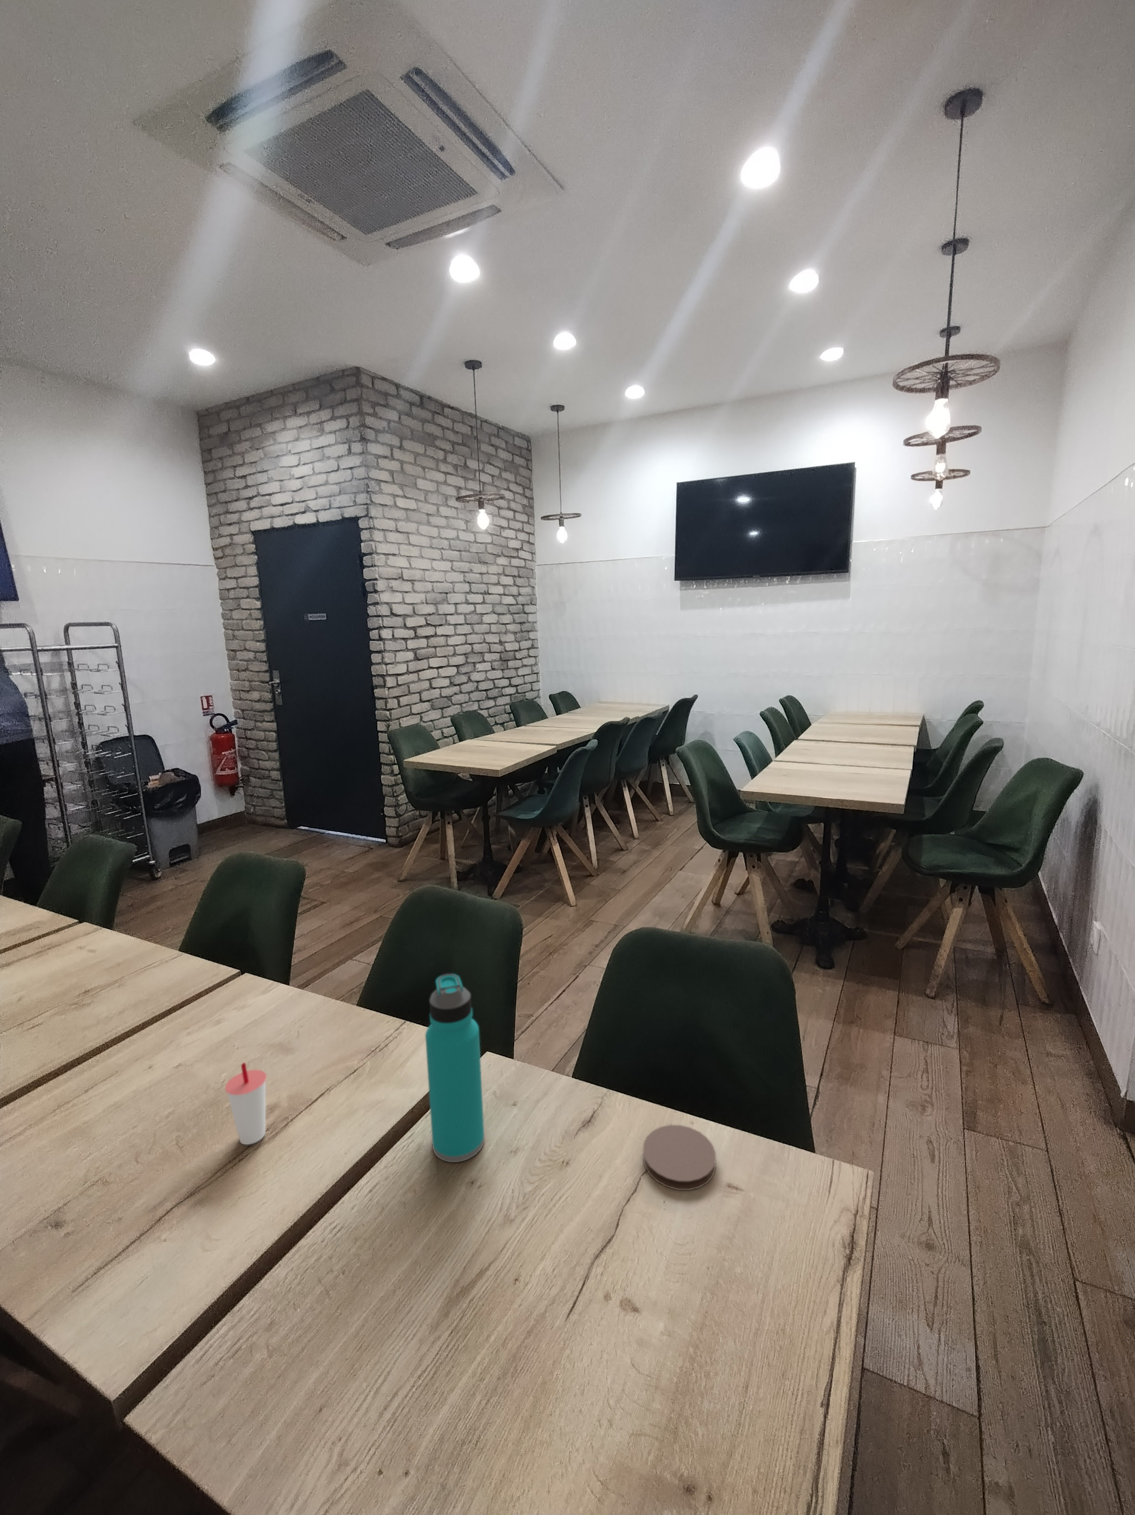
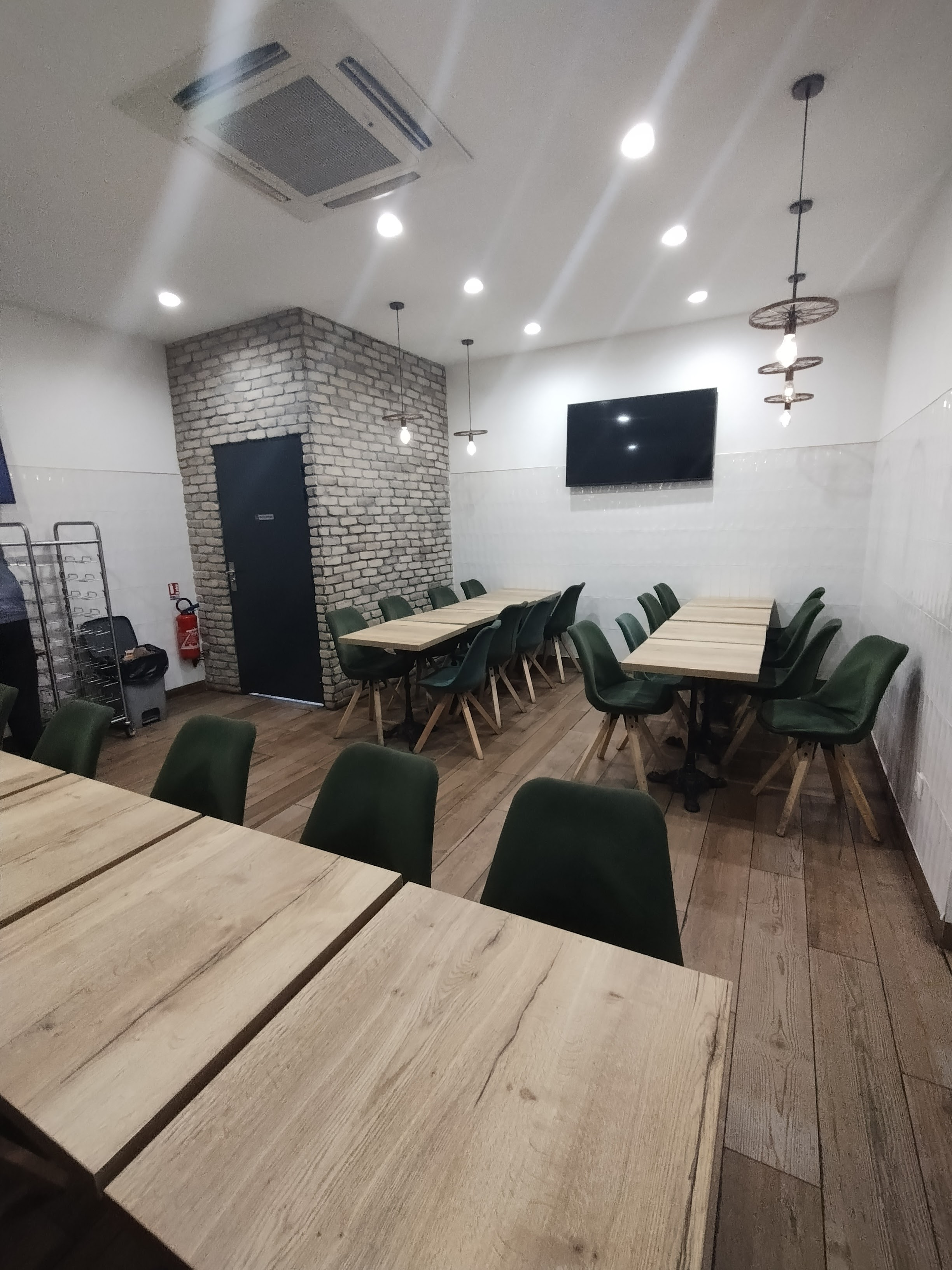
- water bottle [424,973,485,1163]
- coaster [643,1124,717,1191]
- cup [225,1062,267,1145]
